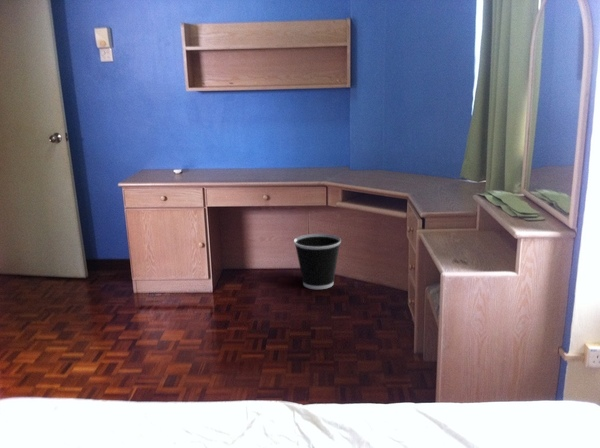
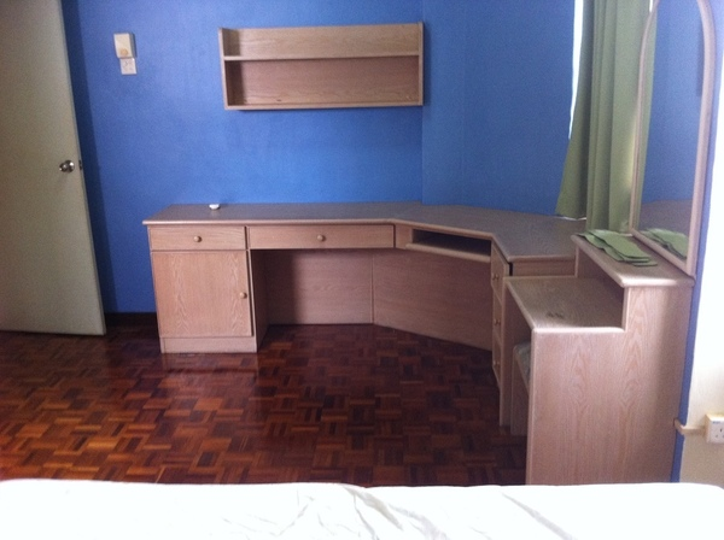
- wastebasket [293,233,342,290]
